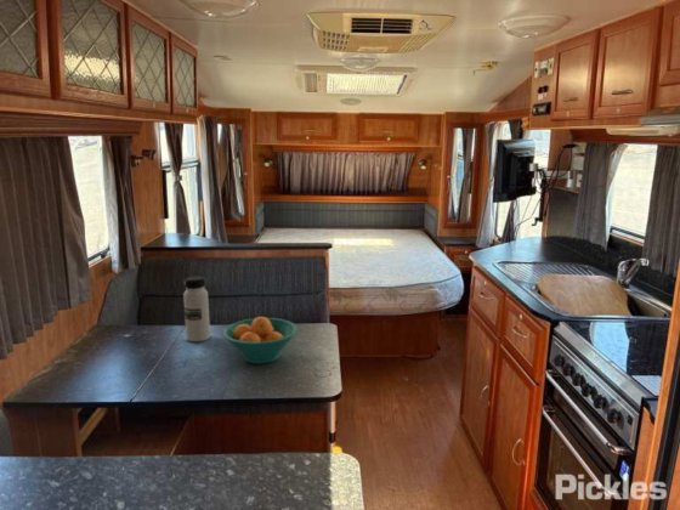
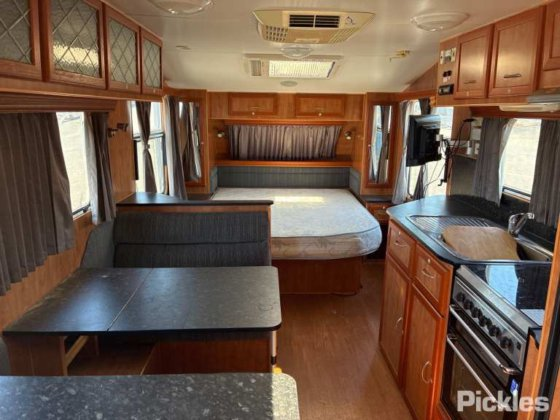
- fruit bowl [222,316,299,364]
- water bottle [182,276,211,342]
